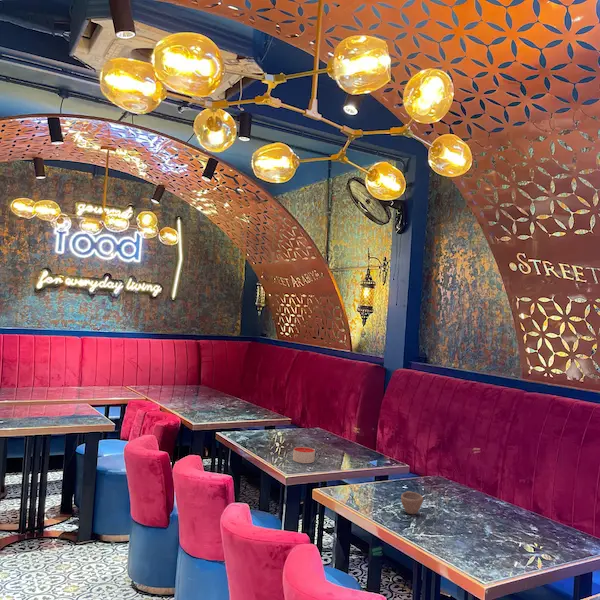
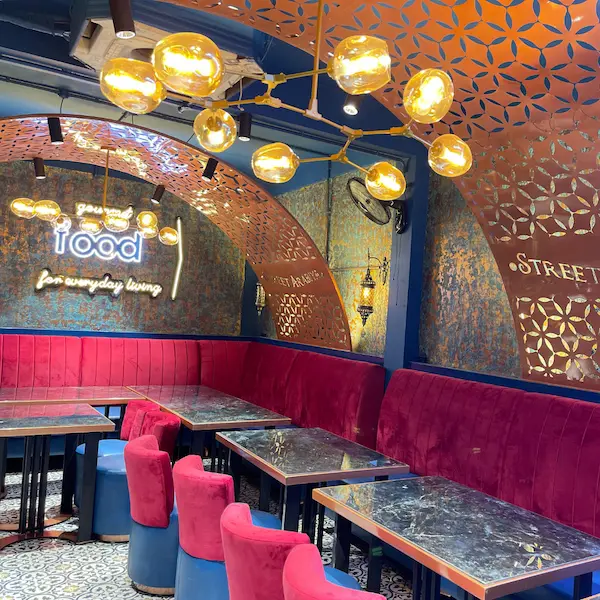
- candle [292,446,316,464]
- cup [400,490,424,515]
